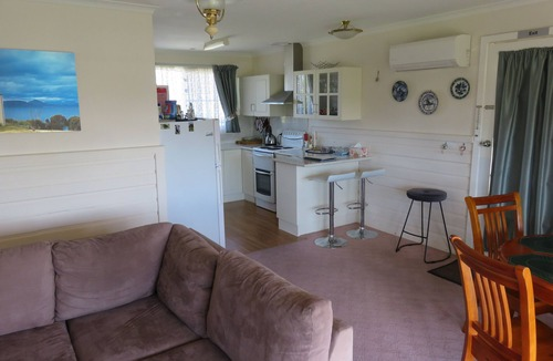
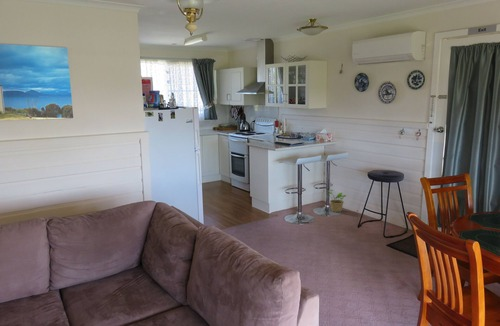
+ potted plant [328,189,347,213]
